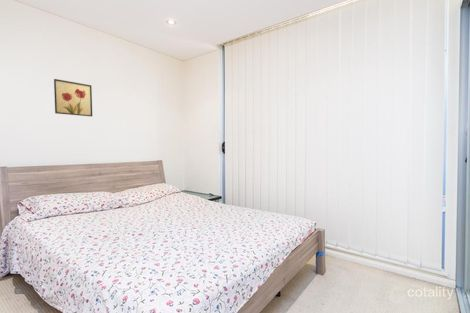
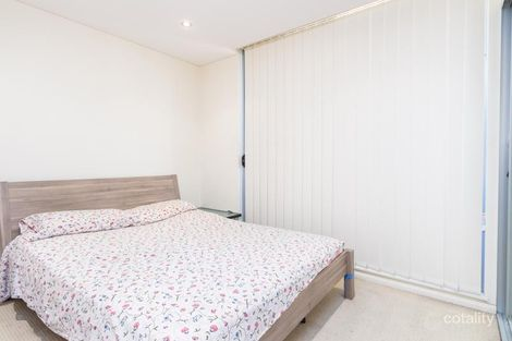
- wall art [53,78,93,117]
